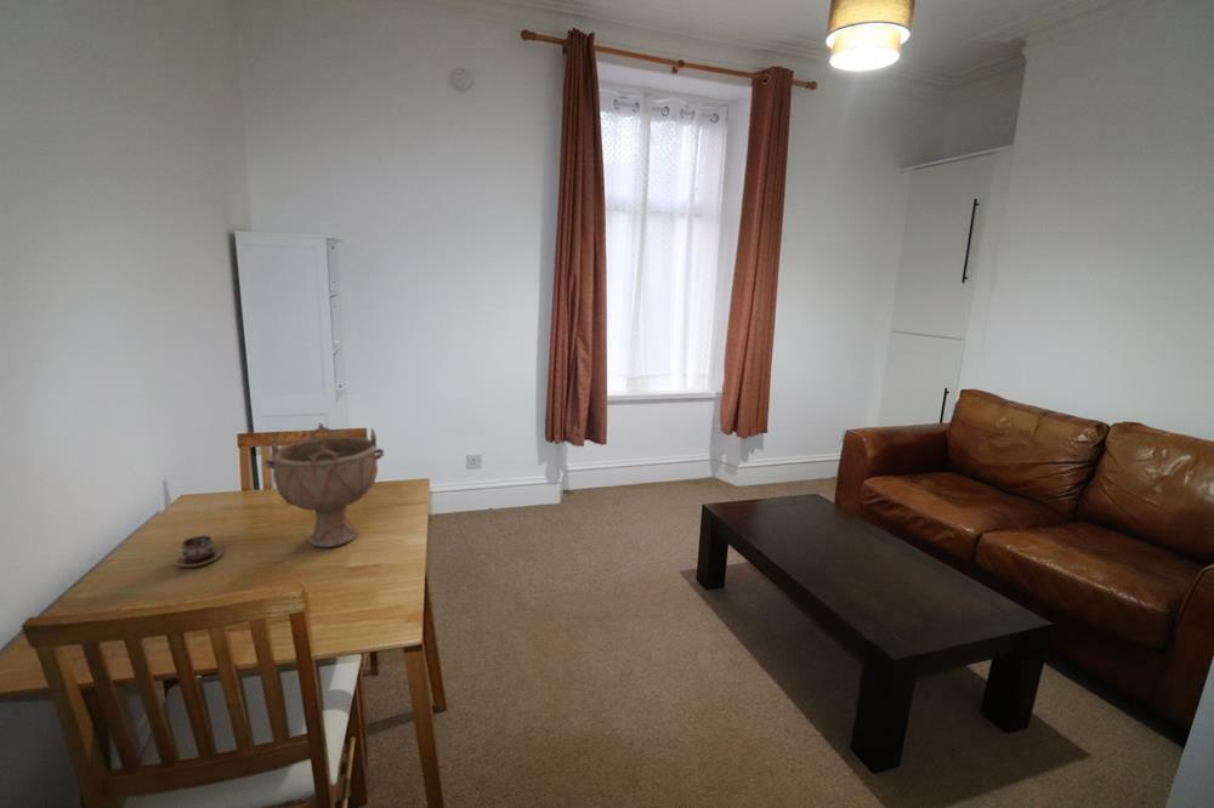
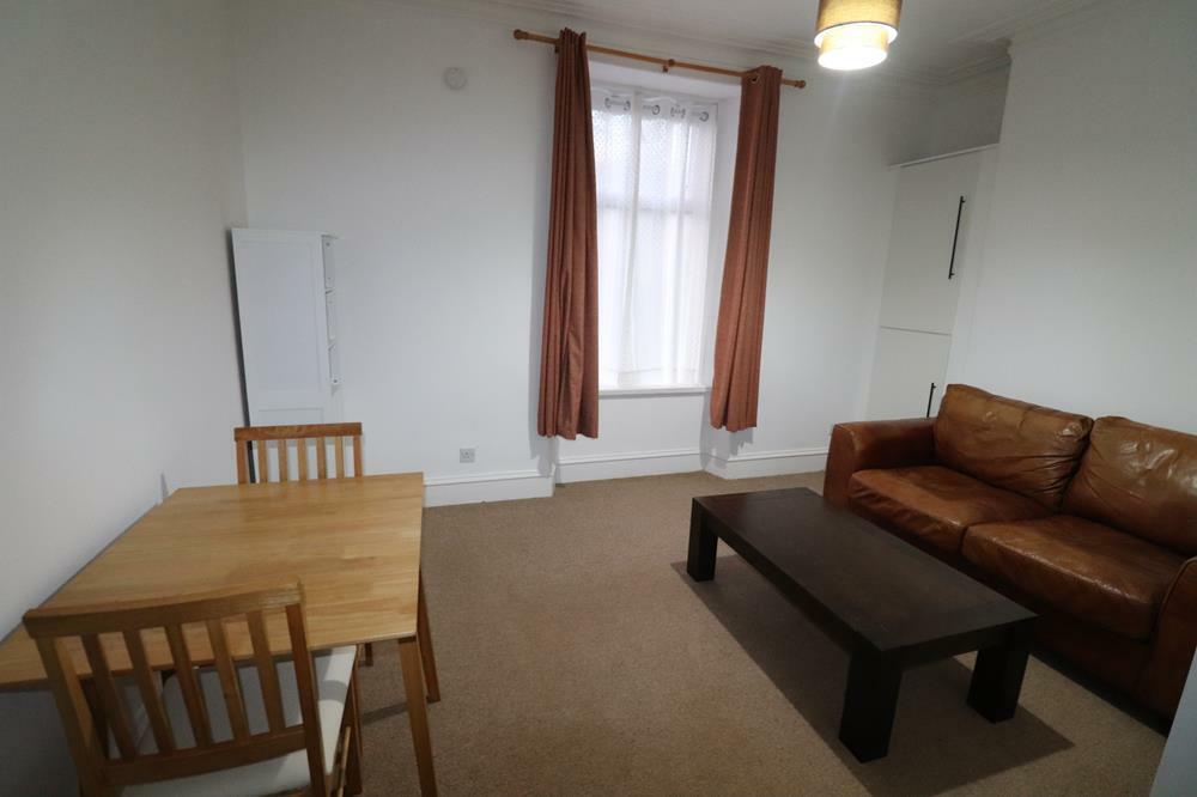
- cup [174,535,222,568]
- decorative bowl [263,422,385,548]
